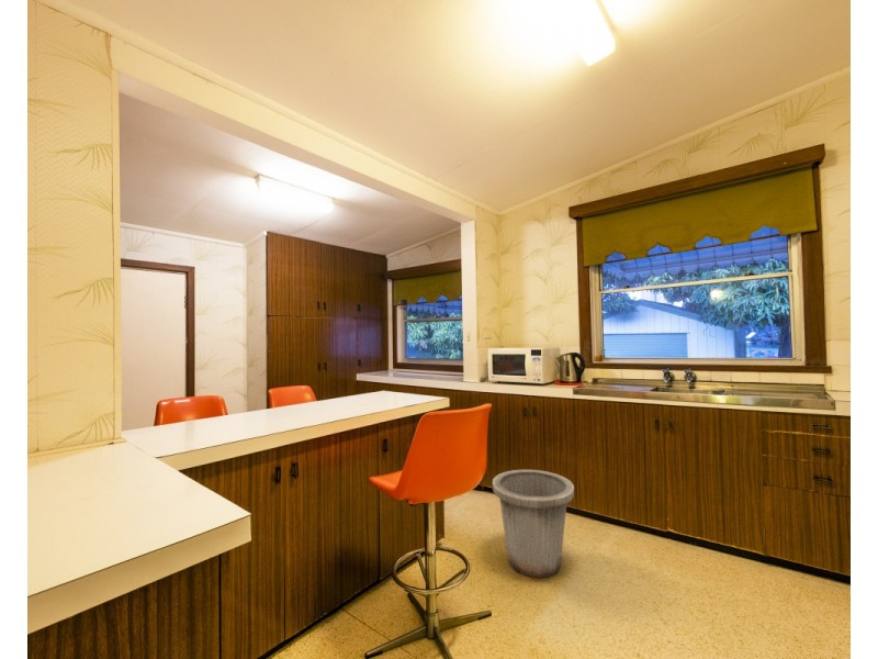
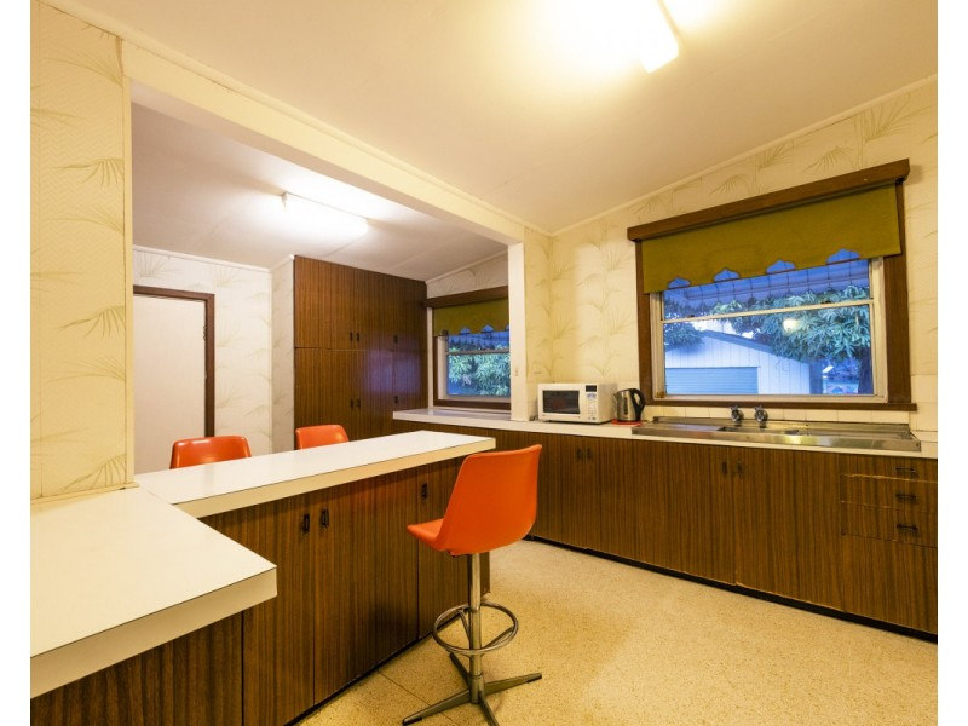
- trash can [492,469,575,579]
